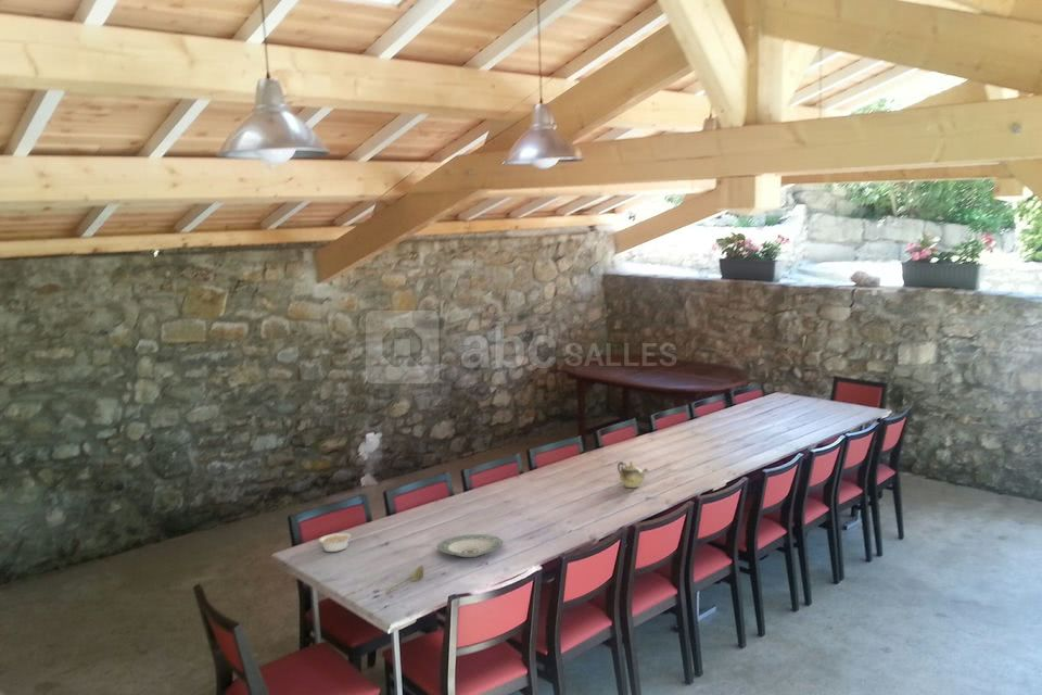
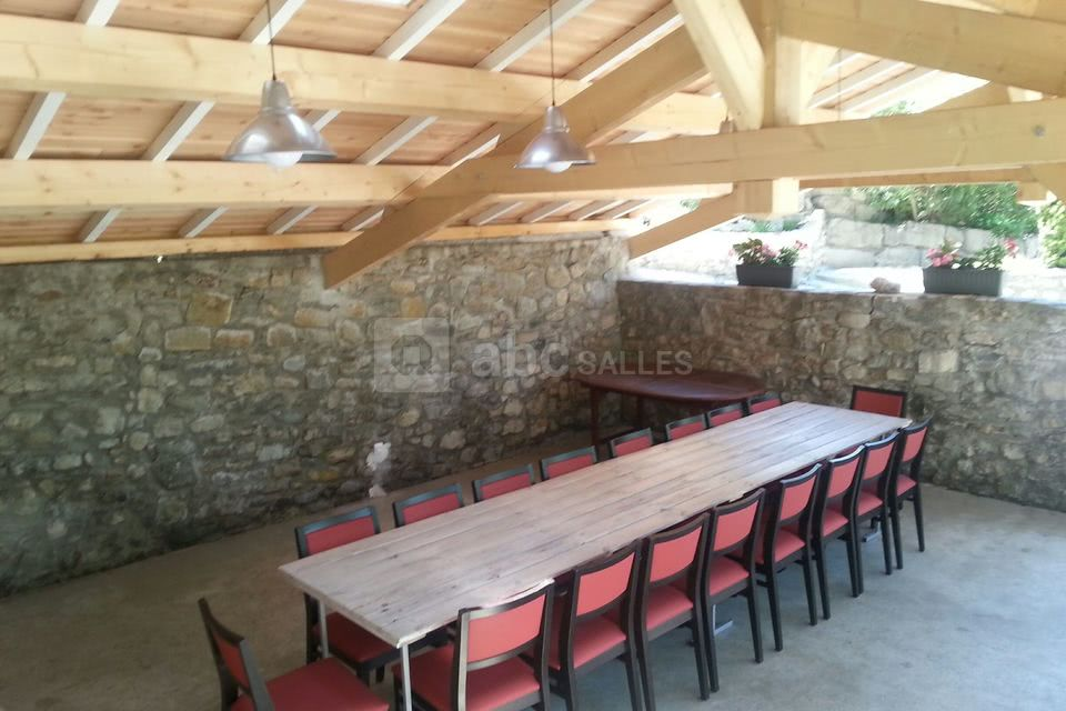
- plate [436,533,504,558]
- legume [318,532,357,553]
- teapot [617,460,649,489]
- soupspoon [384,564,424,595]
